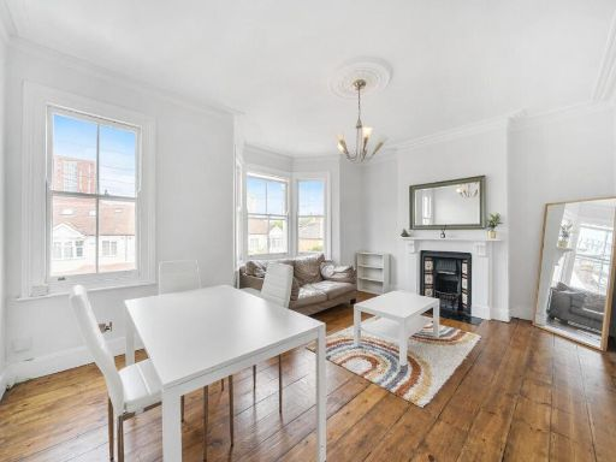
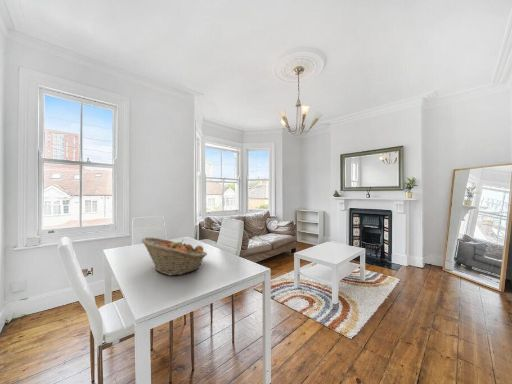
+ fruit basket [140,236,208,277]
